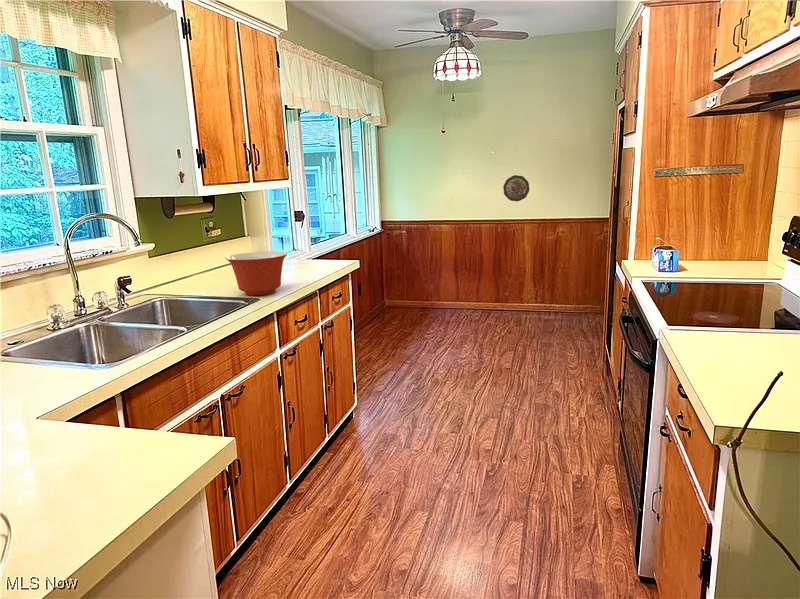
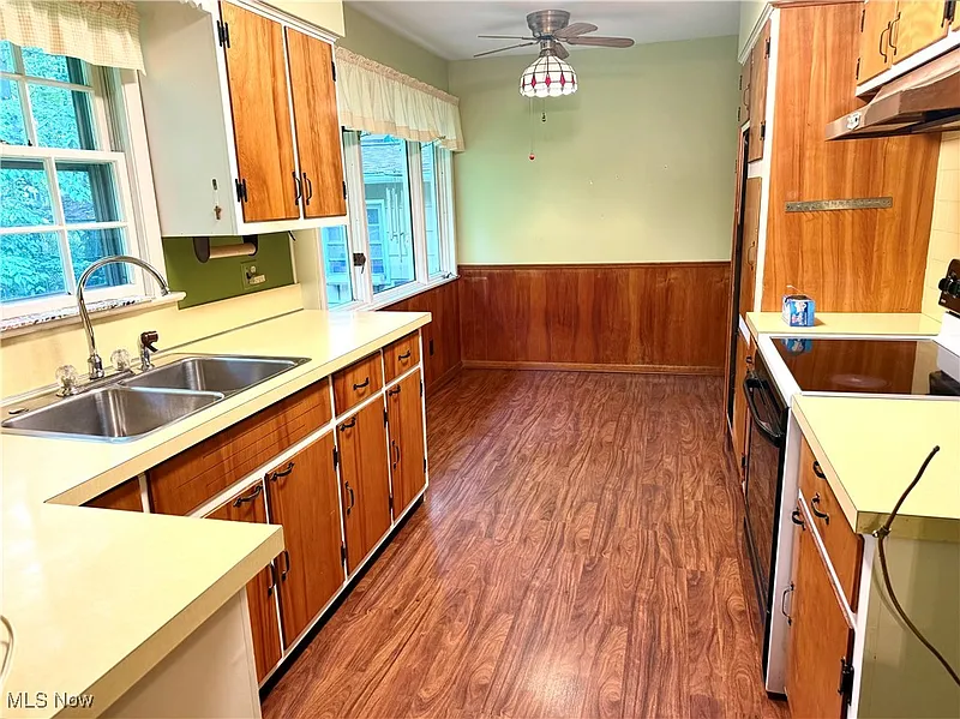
- decorative plate [502,174,530,202]
- mixing bowl [225,250,288,296]
